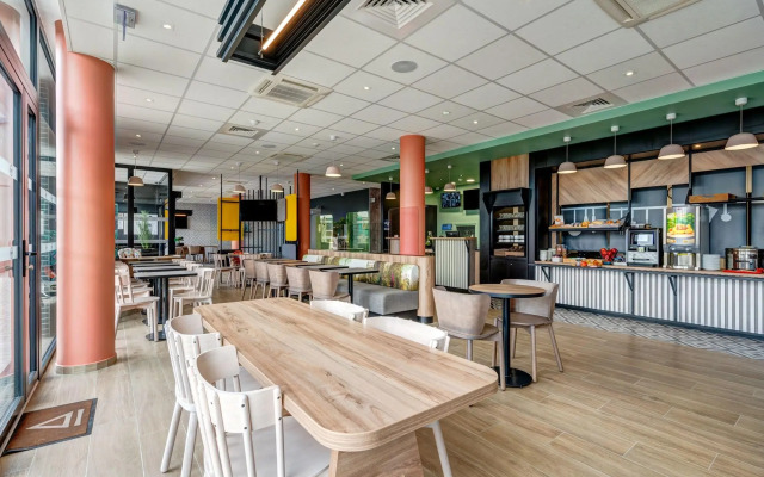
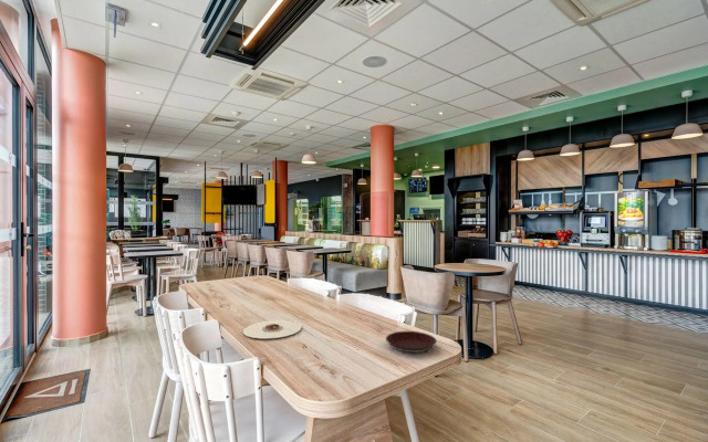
+ plate [385,330,438,354]
+ plate [242,319,302,339]
